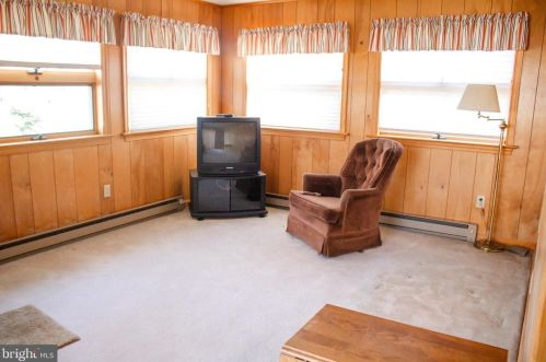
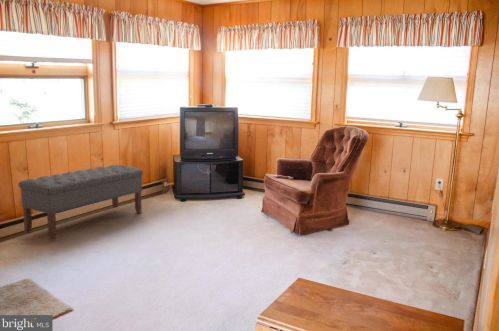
+ bench [18,164,144,242]
